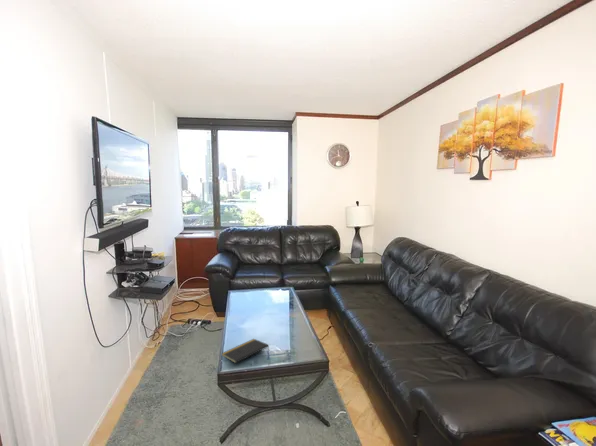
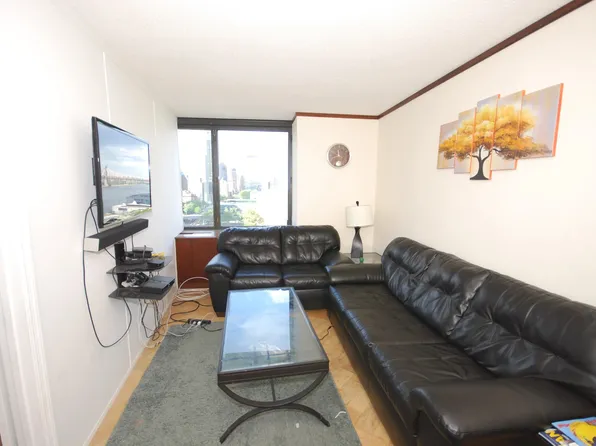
- notepad [221,338,270,364]
